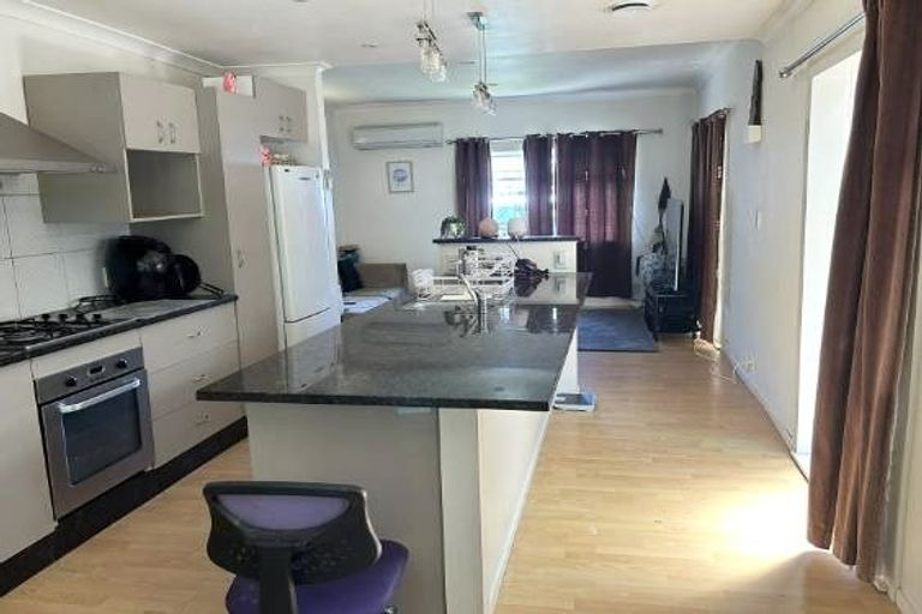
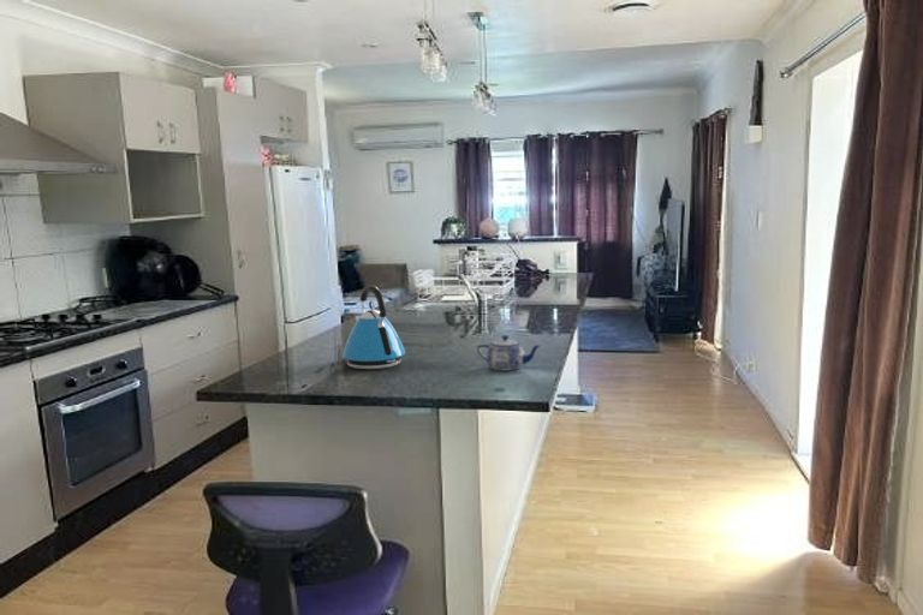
+ teapot [476,334,541,372]
+ kettle [341,283,406,370]
